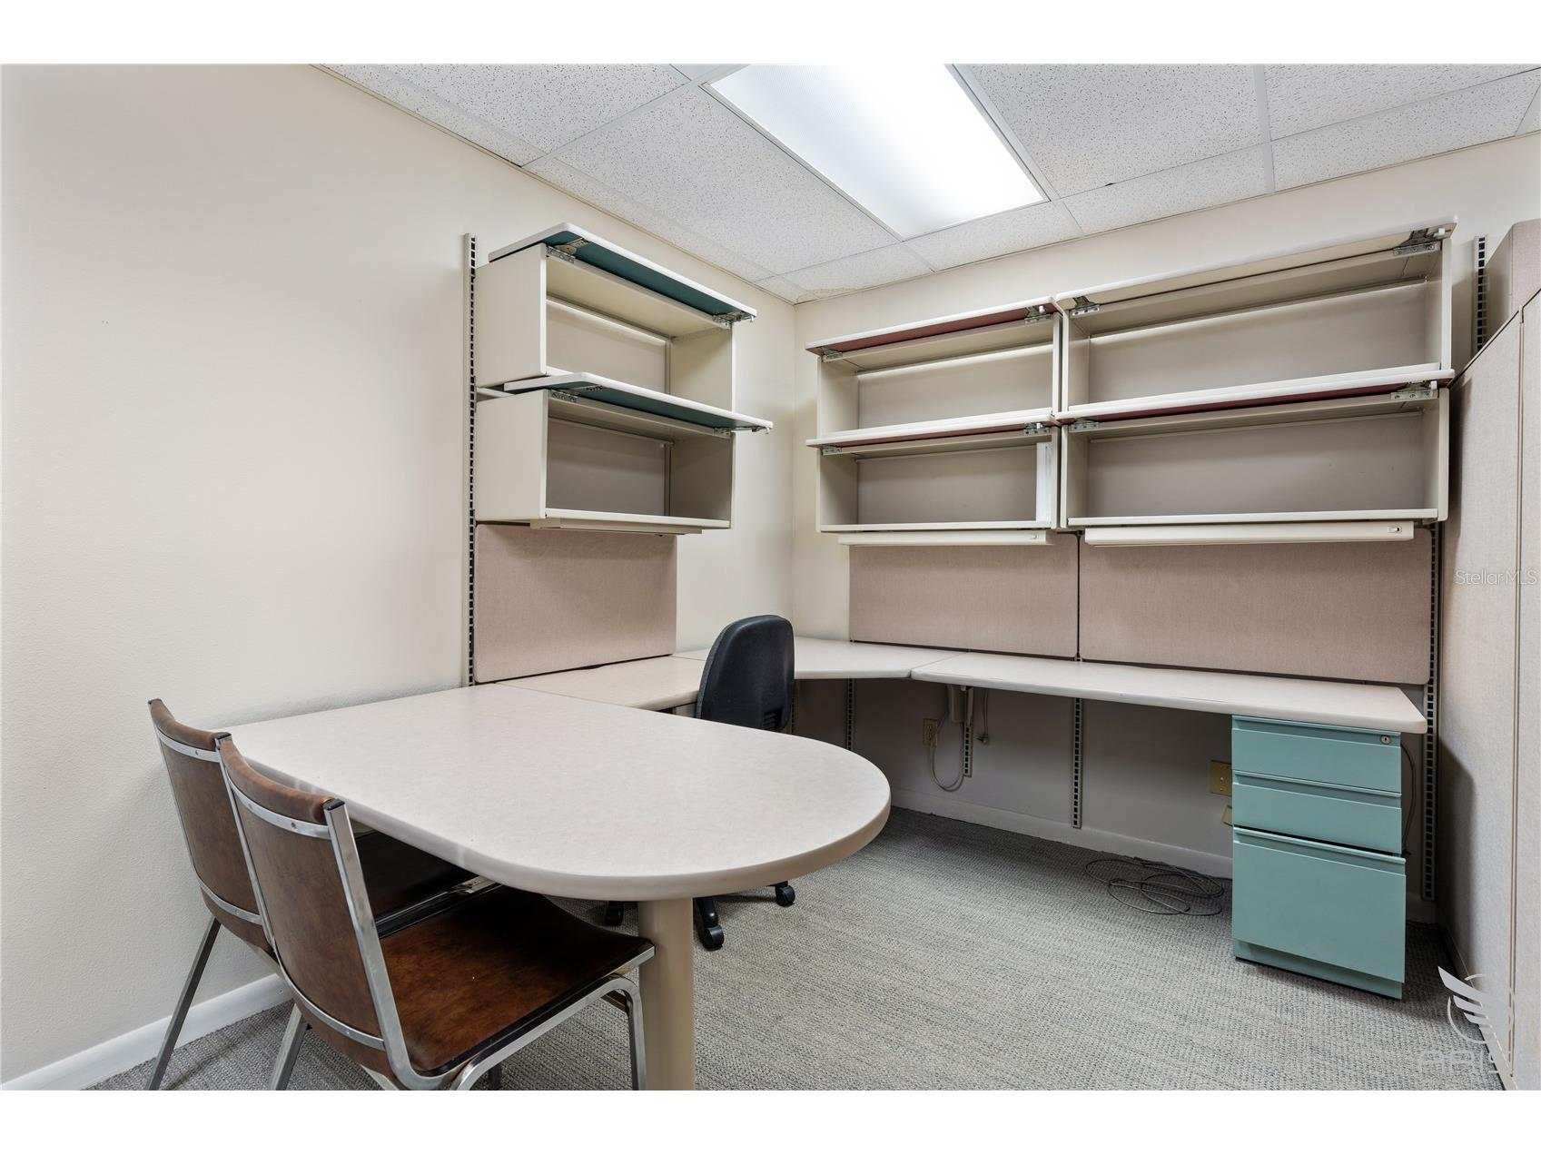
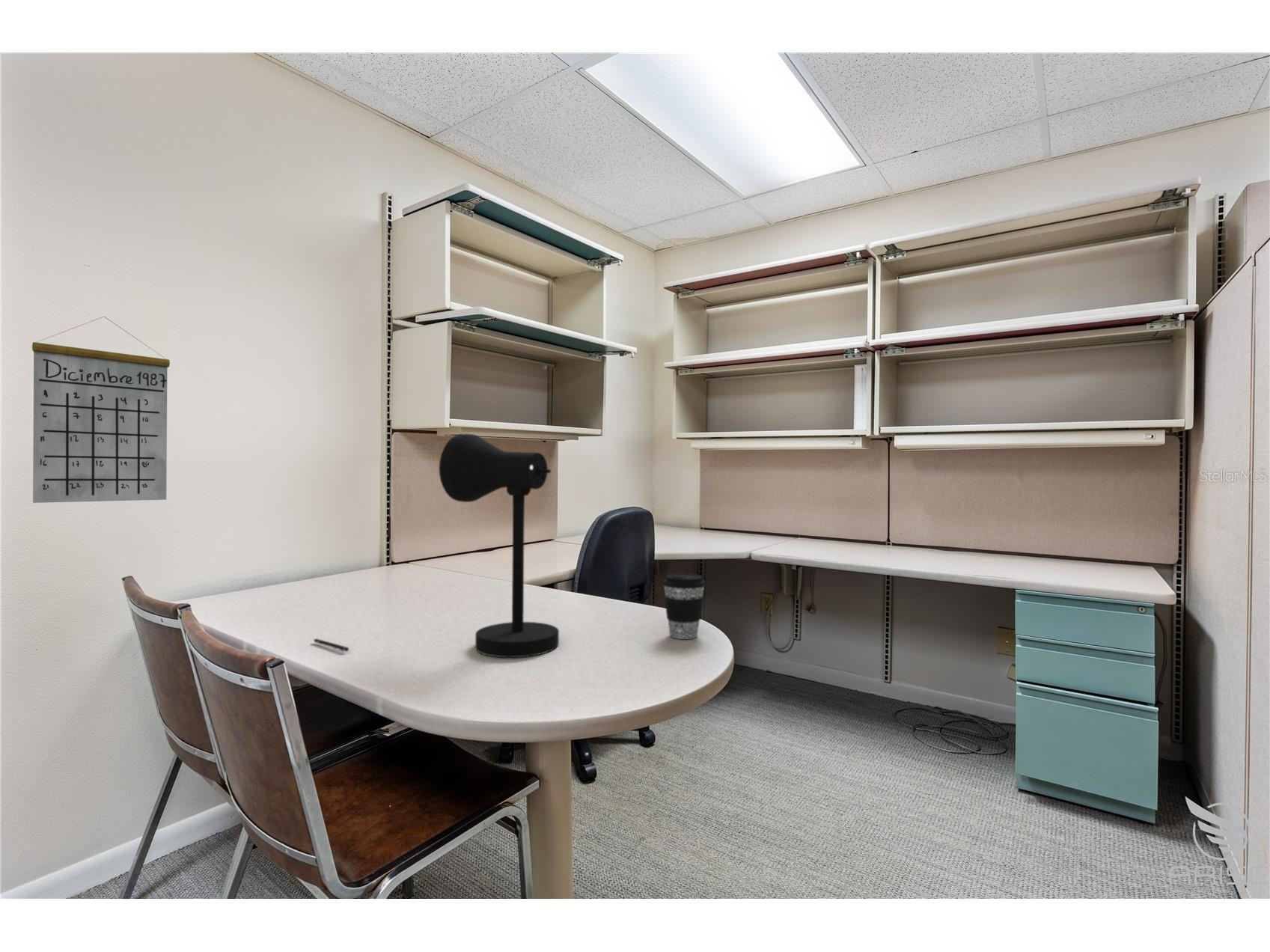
+ calendar [31,316,171,504]
+ desk lamp [439,433,560,658]
+ pen [313,638,349,652]
+ coffee cup [662,573,706,640]
